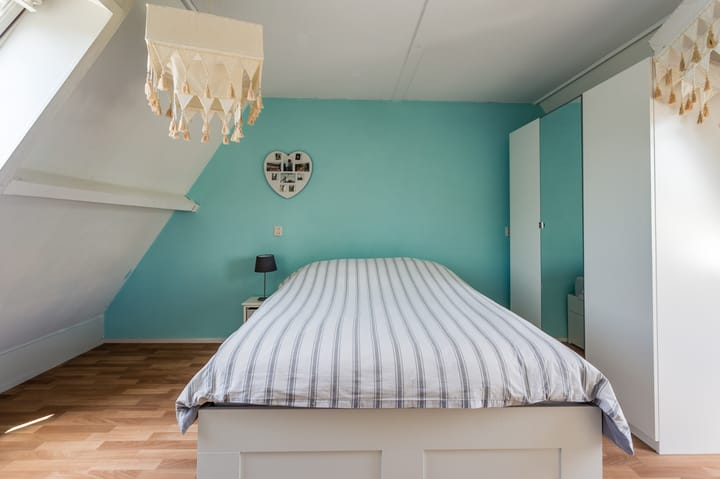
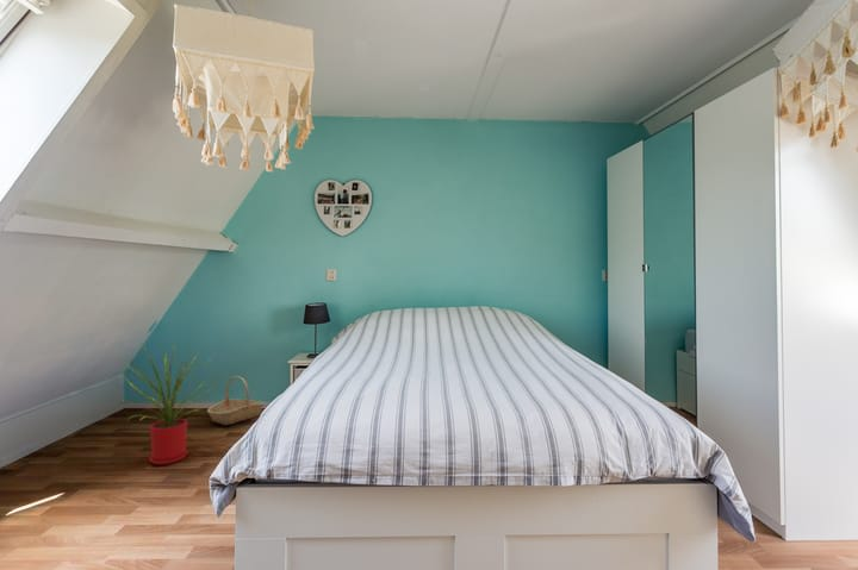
+ basket [206,375,266,426]
+ house plant [119,342,218,465]
